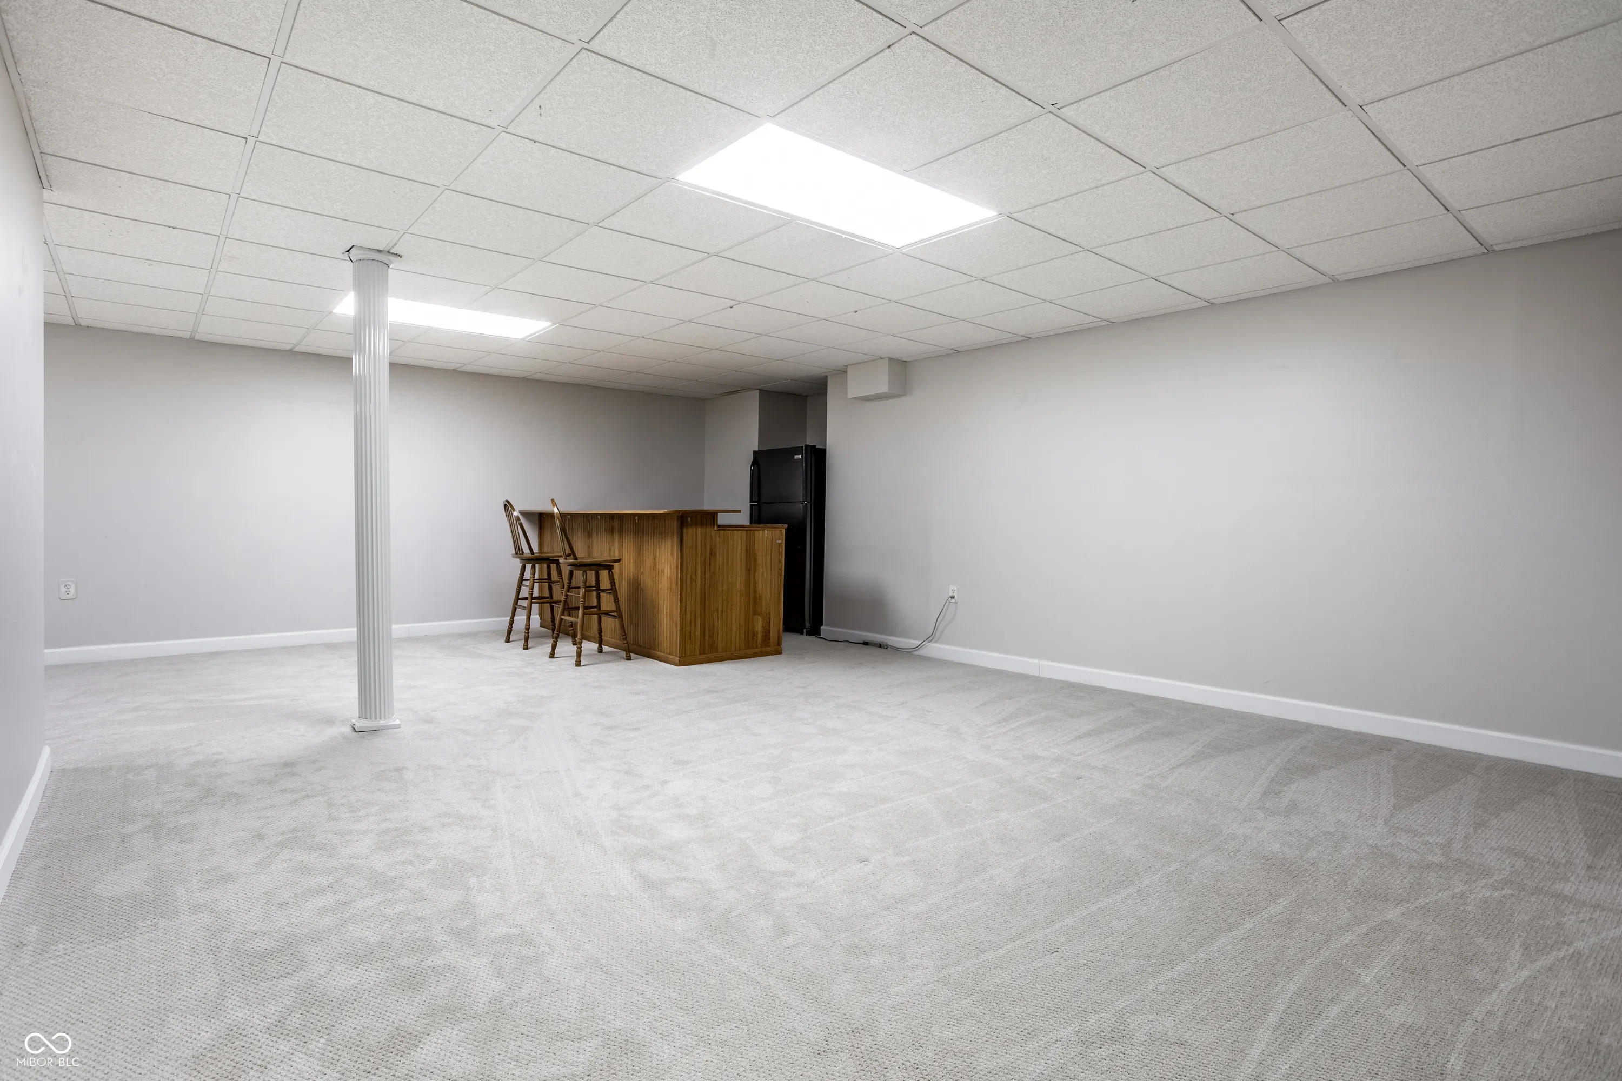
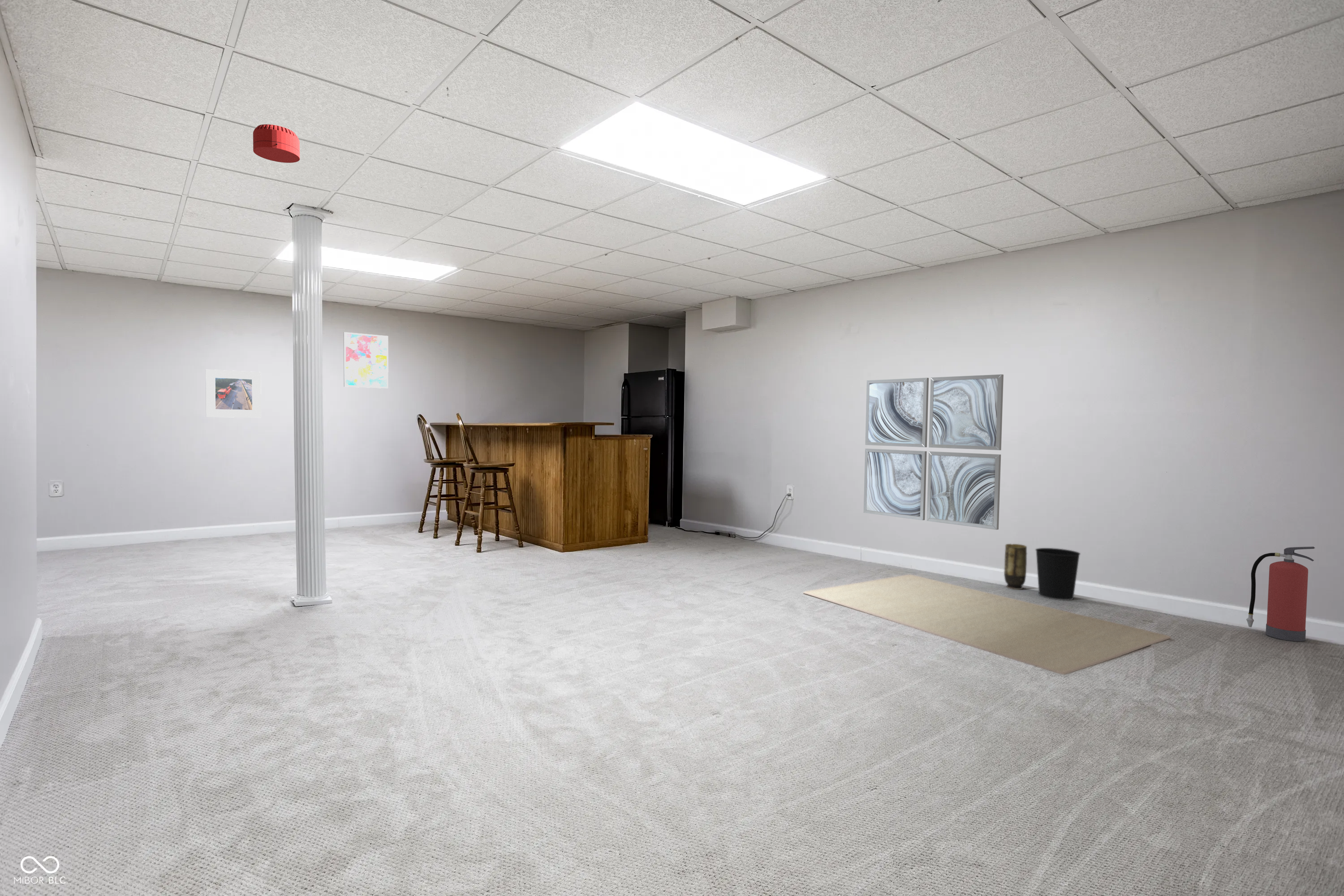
+ fire extinguisher [1246,546,1315,642]
+ wall art [863,374,1004,530]
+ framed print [205,369,262,418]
+ vase [1004,543,1027,590]
+ wastebasket [1035,547,1081,601]
+ rug [803,574,1172,675]
+ wall art [343,332,389,389]
+ smoke detector [253,124,300,163]
